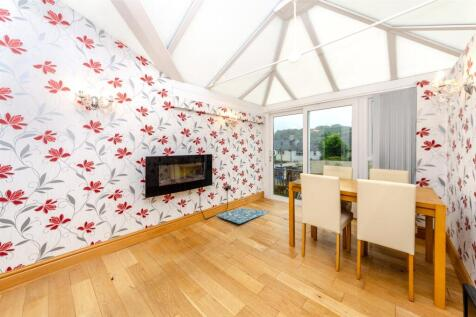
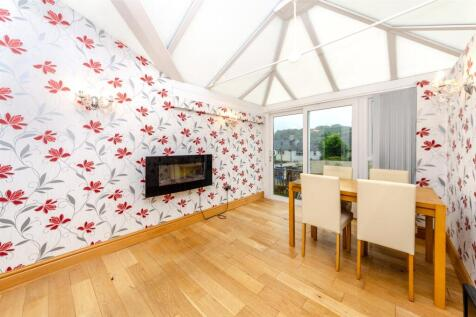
- rug [214,207,271,225]
